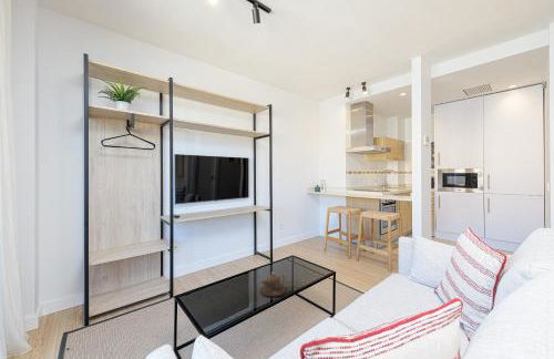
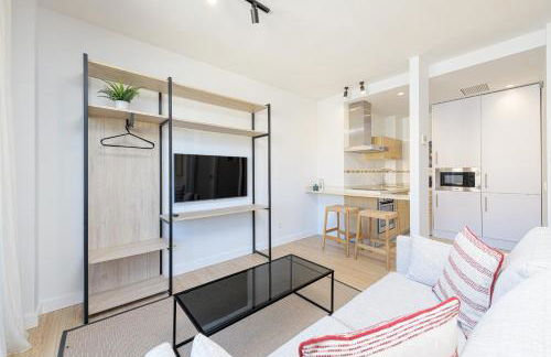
- teapot [259,270,287,298]
